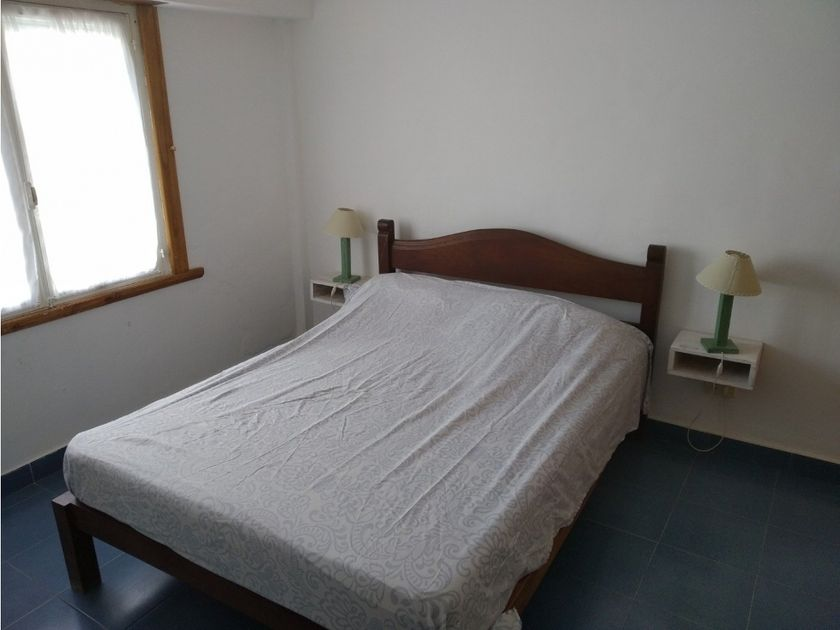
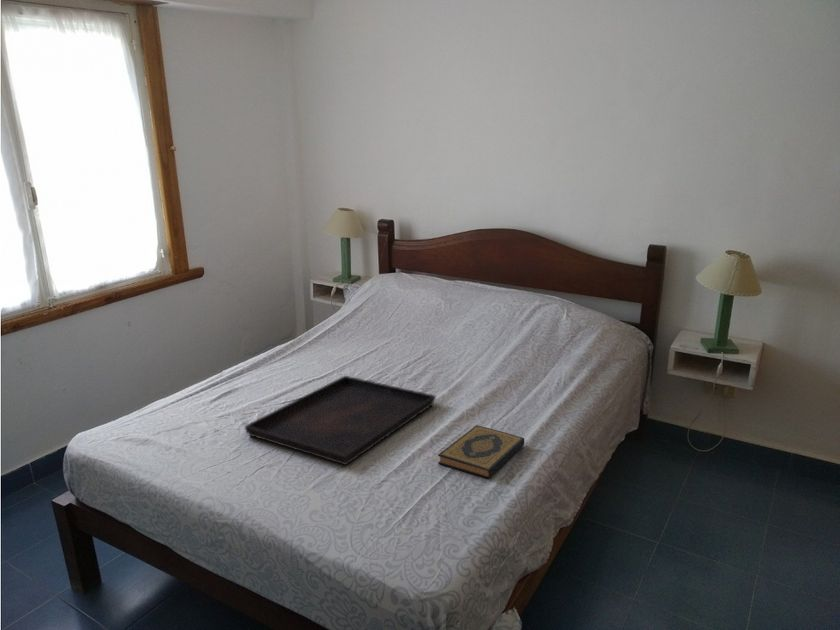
+ hardback book [437,424,525,479]
+ serving tray [244,375,437,466]
